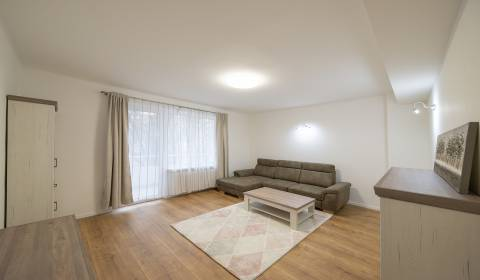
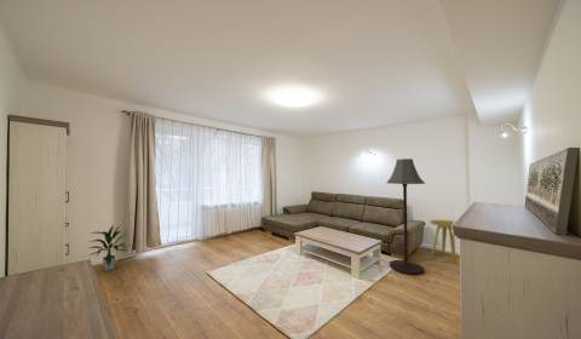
+ indoor plant [85,223,128,272]
+ floor lamp [385,157,426,276]
+ side table [428,219,458,264]
